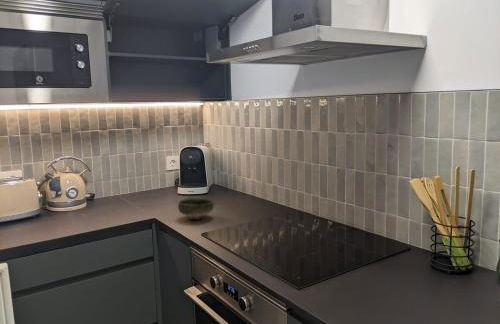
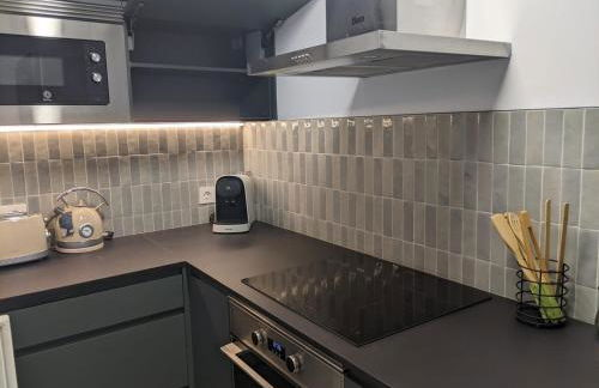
- bowl [177,197,215,221]
